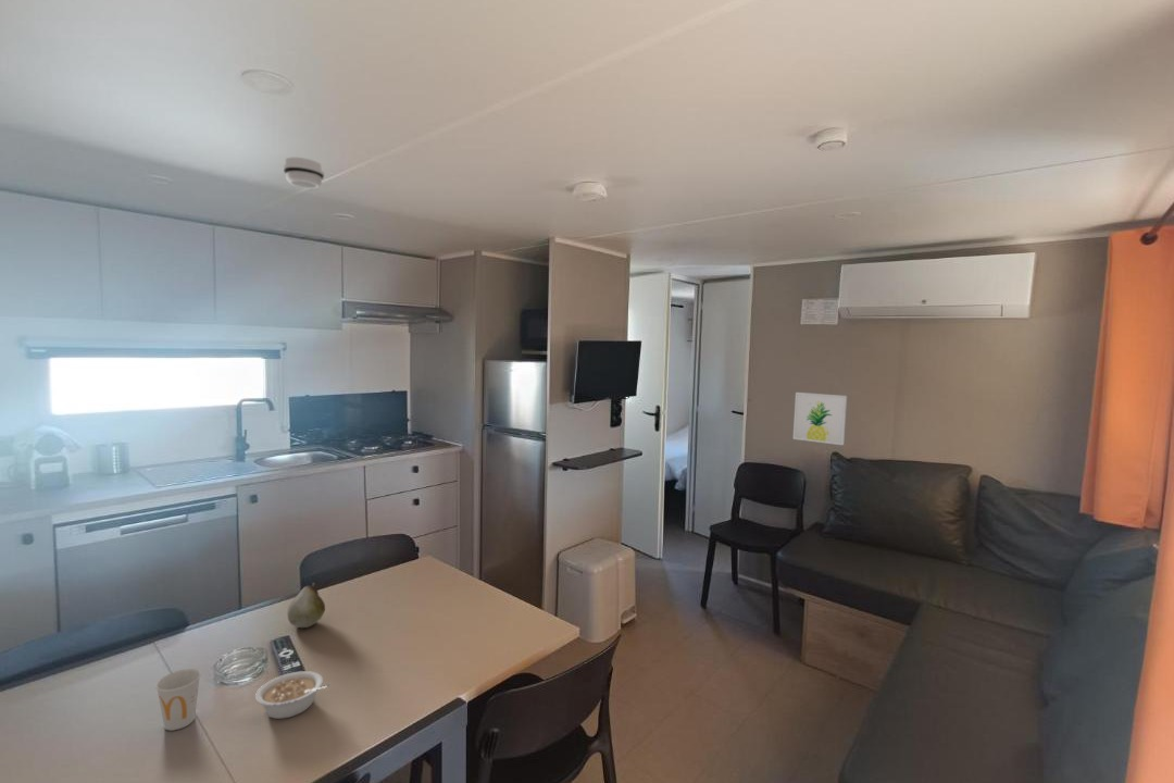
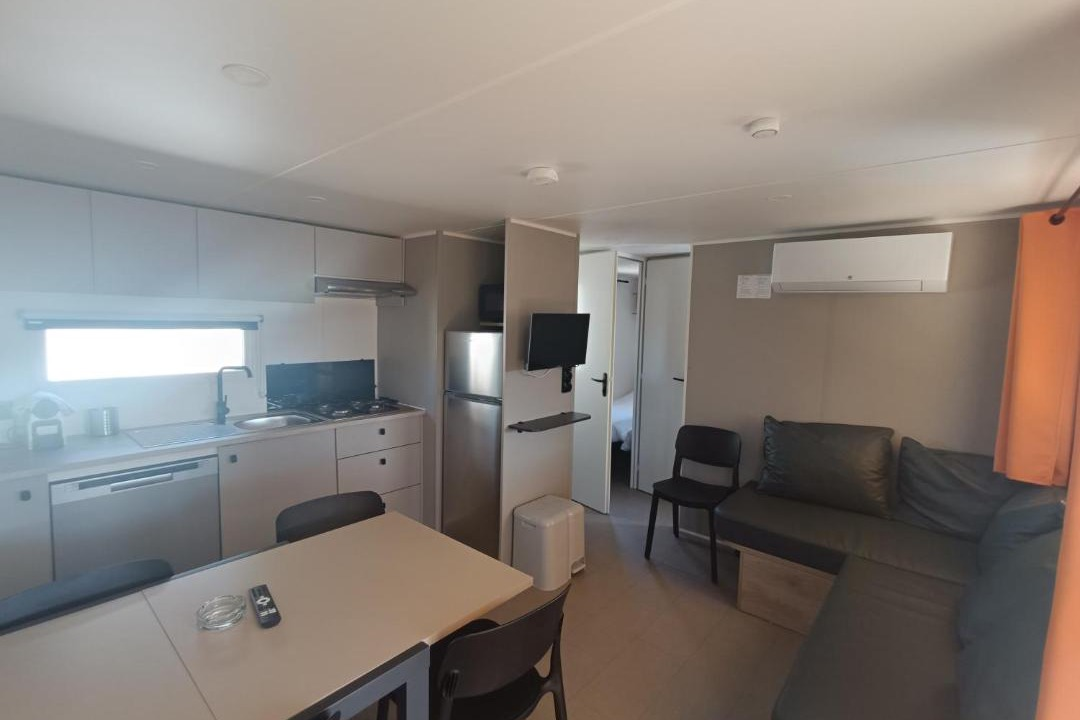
- cup [154,668,202,732]
- wall art [792,391,848,446]
- smoke detector [283,157,325,189]
- fruit [286,582,326,629]
- legume [254,670,330,720]
